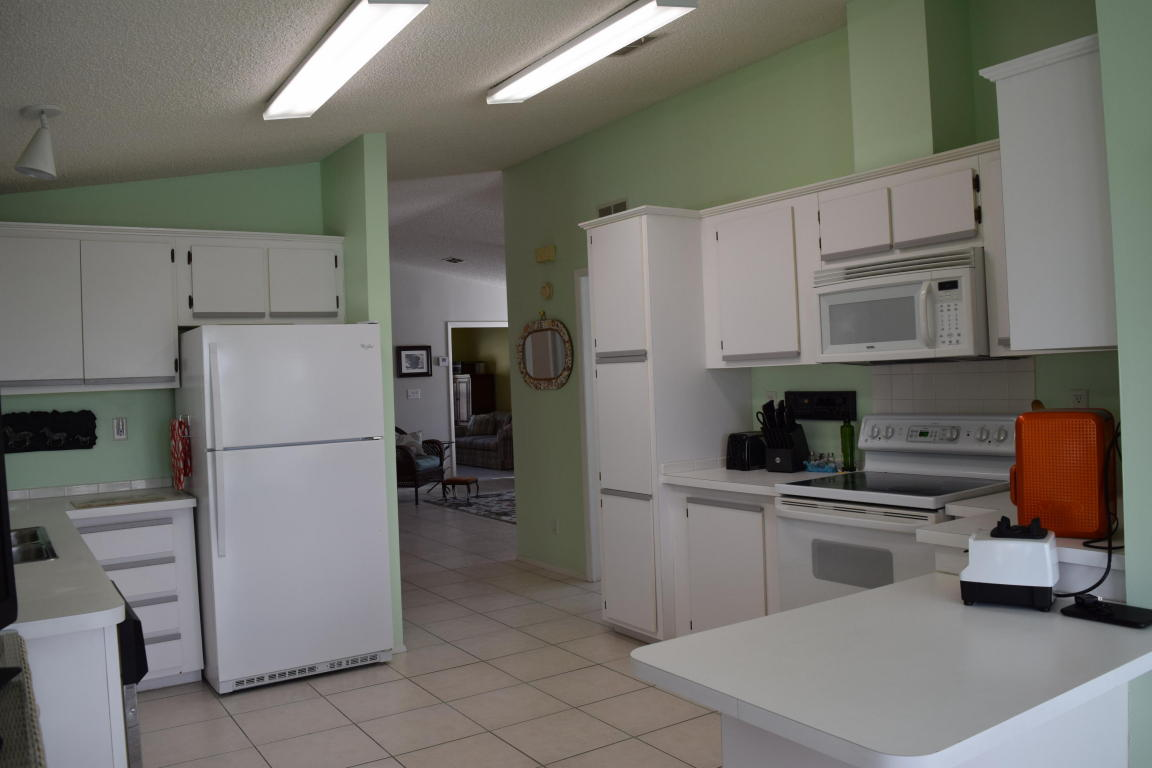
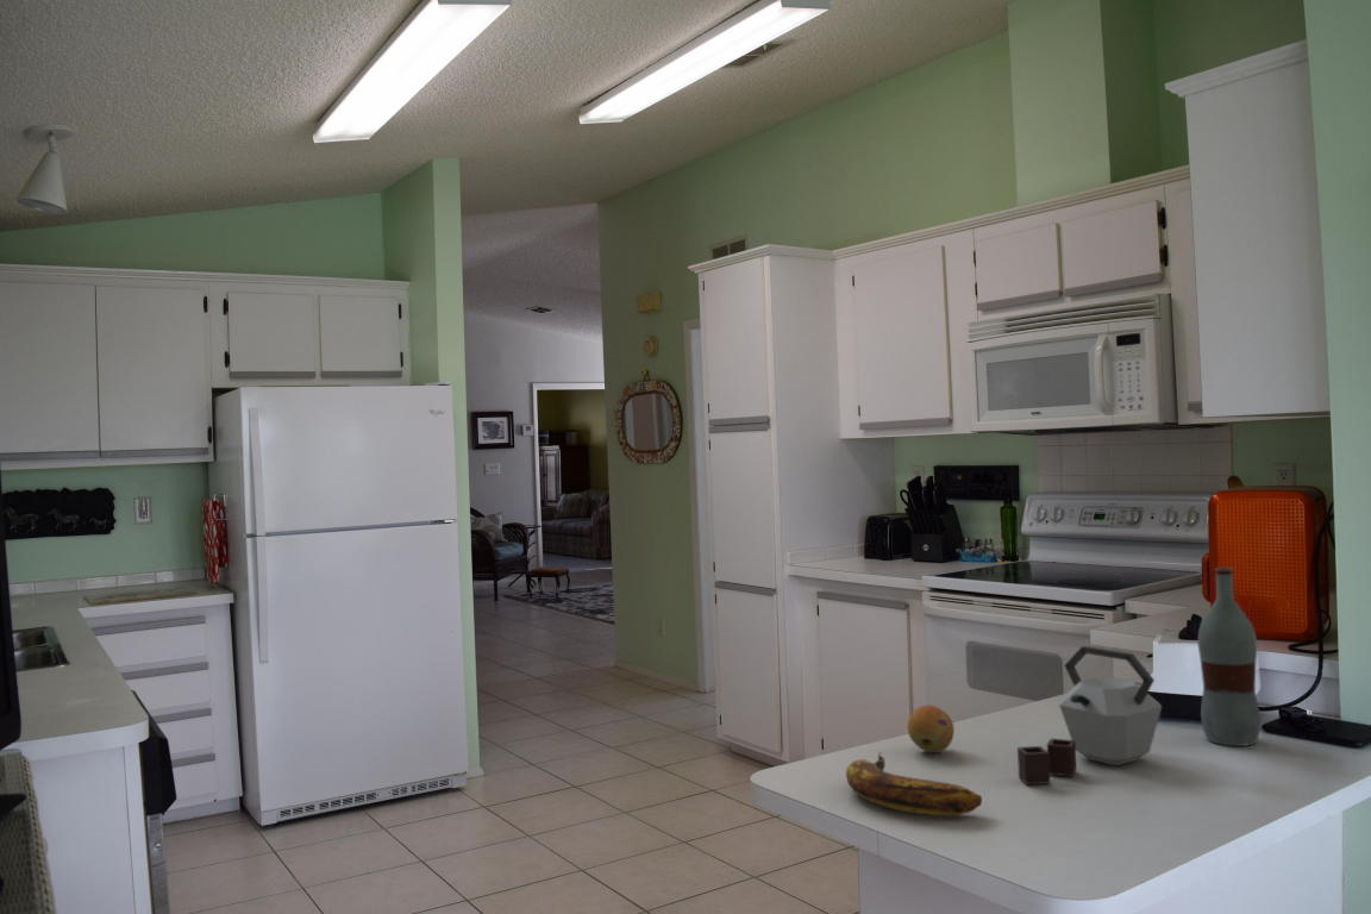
+ banana [845,751,983,816]
+ bottle [1196,566,1262,747]
+ kettle [1016,645,1163,785]
+ fruit [906,705,956,753]
